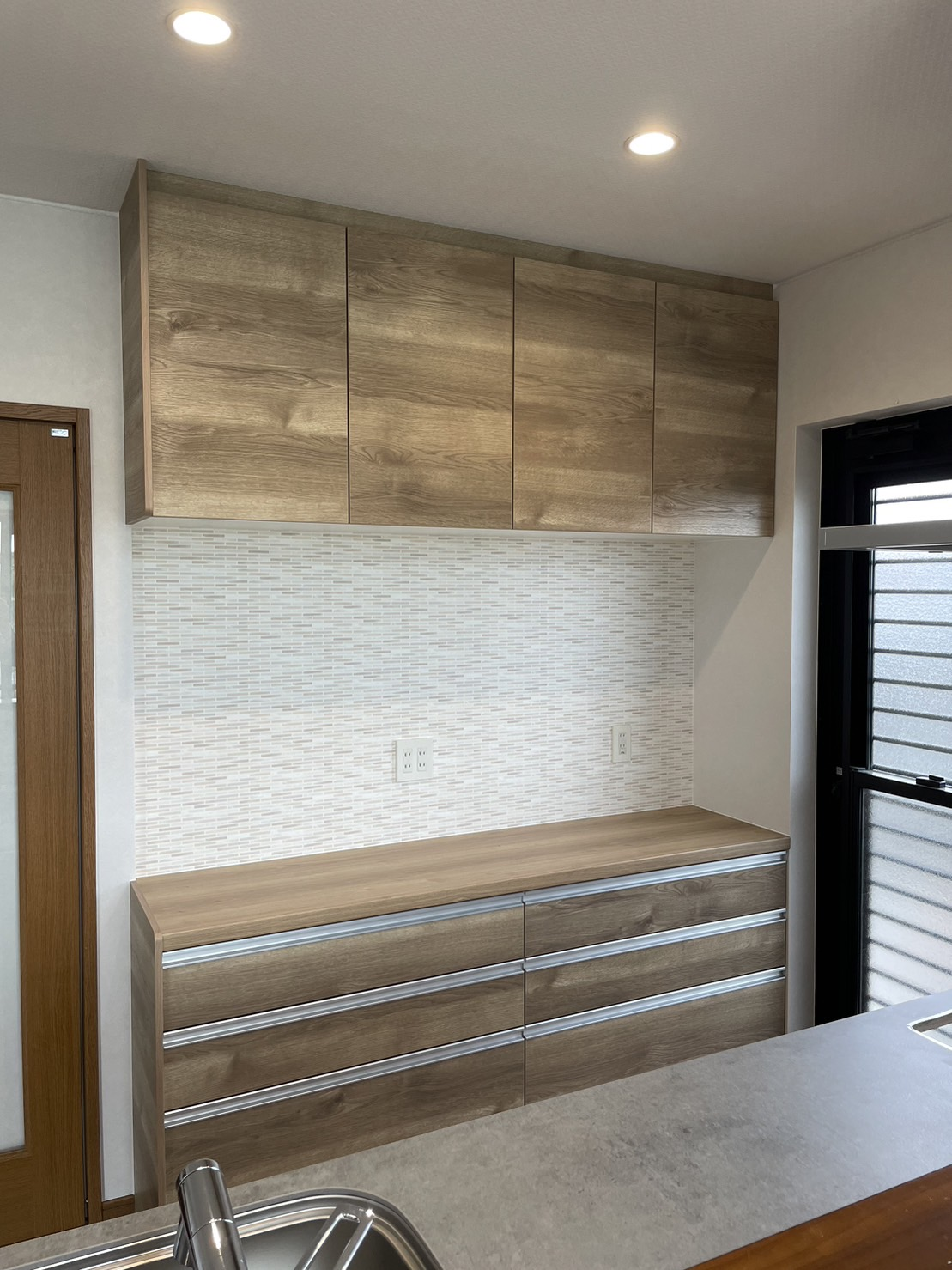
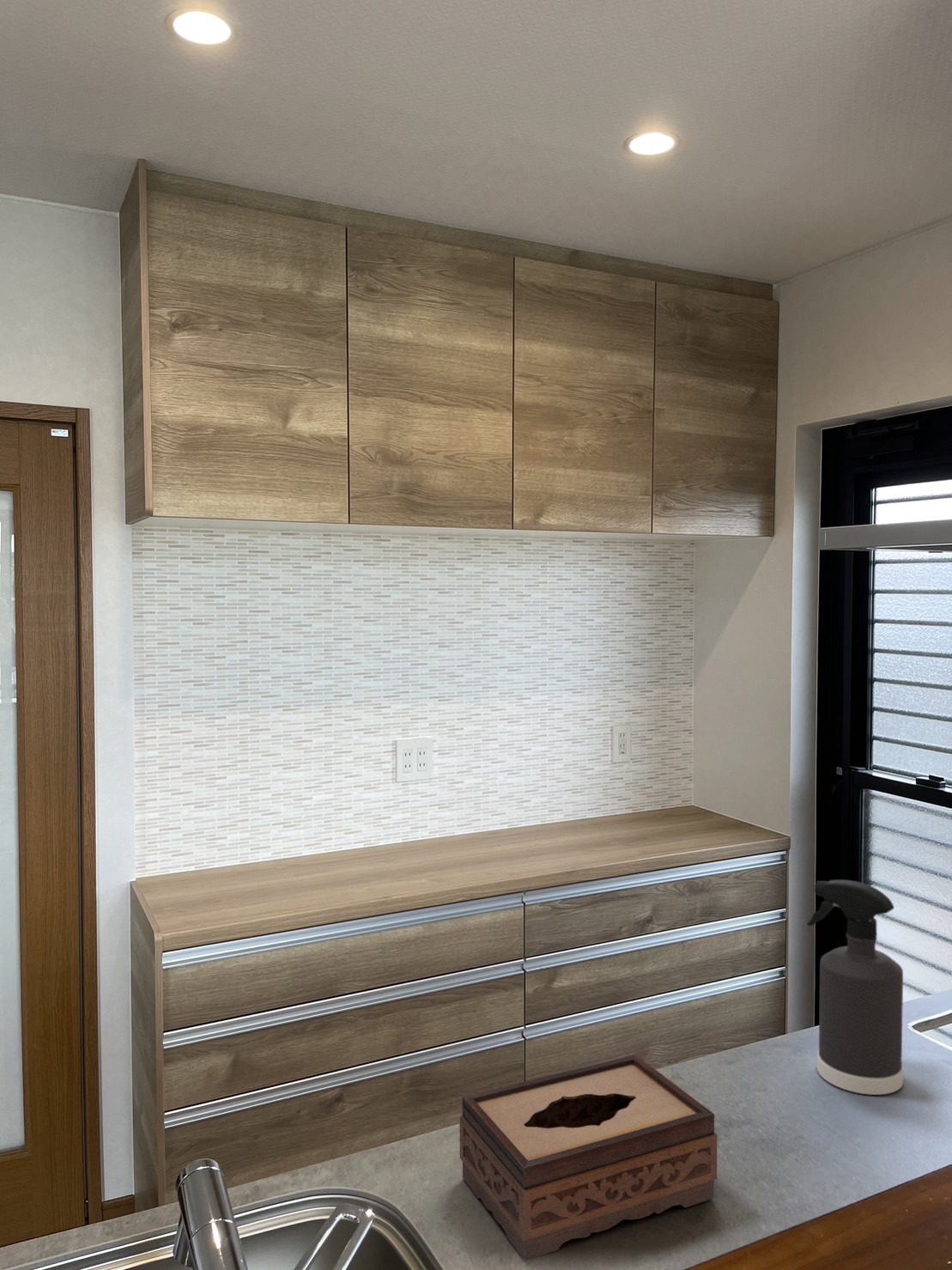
+ tissue box [459,1054,718,1261]
+ spray bottle [806,879,904,1096]
